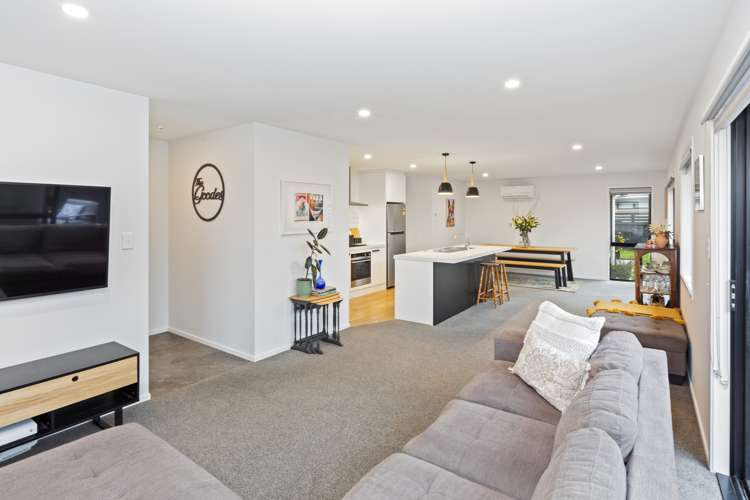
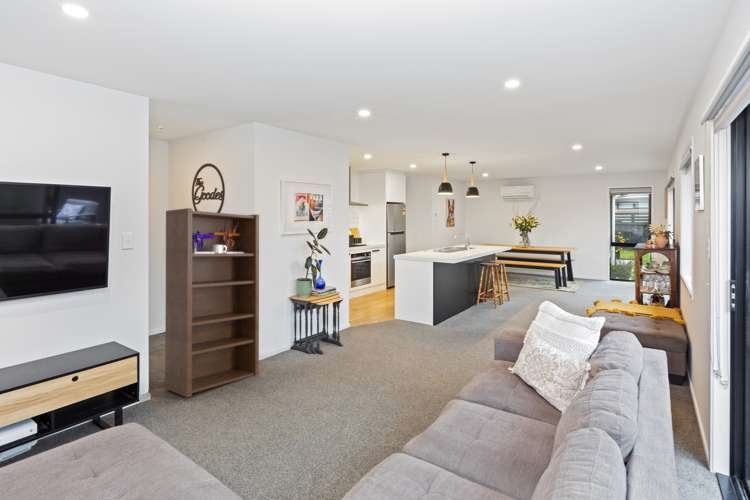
+ bookshelf [164,207,260,398]
